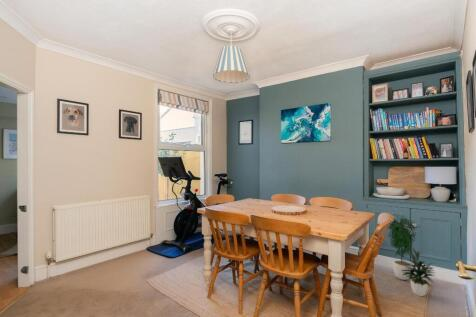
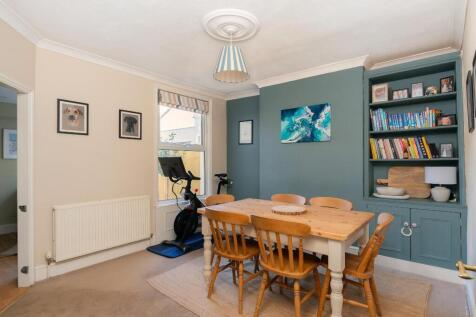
- potted plant [387,214,438,297]
